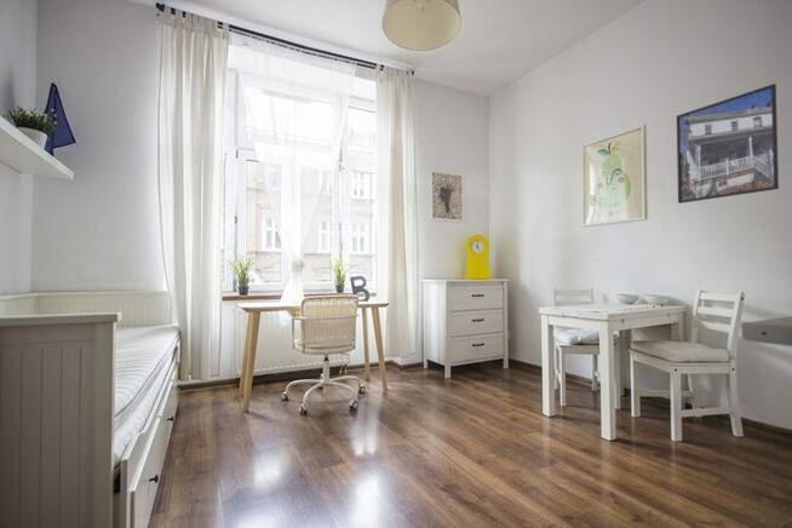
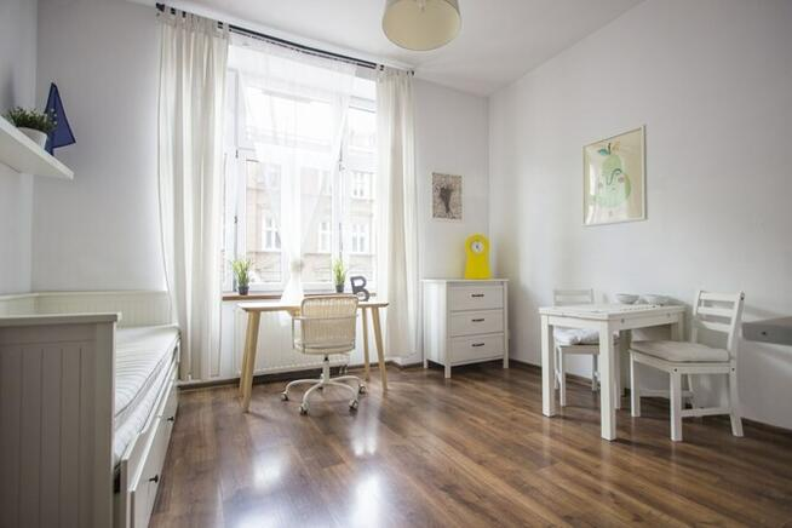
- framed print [676,82,780,205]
